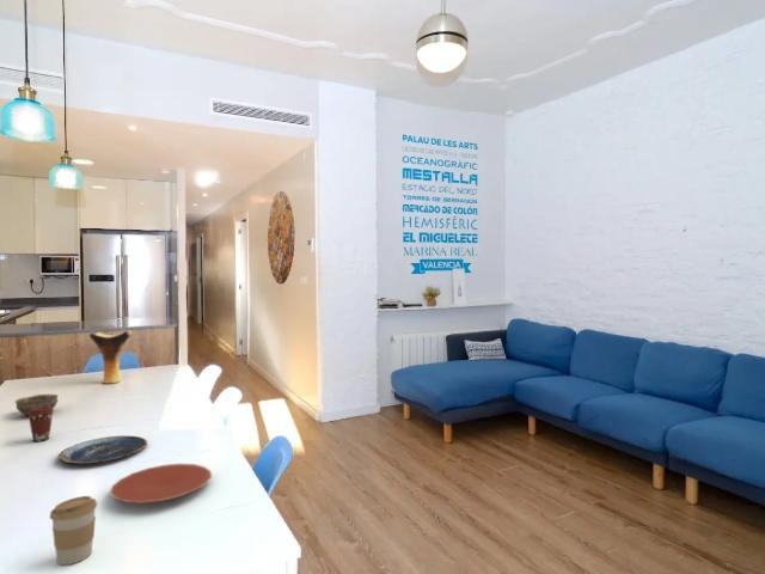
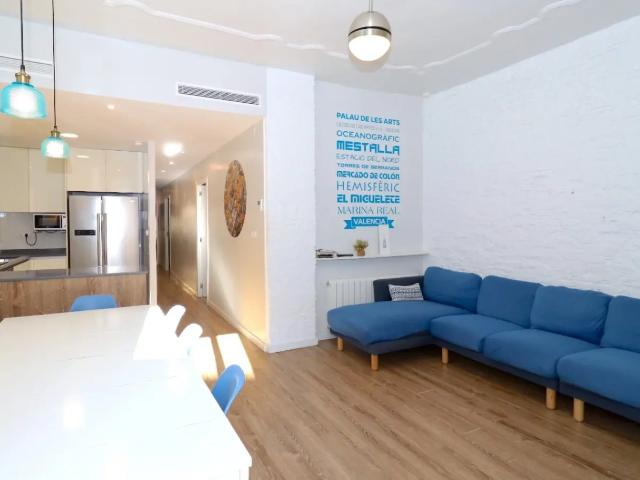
- coffee cup [49,495,98,566]
- plate [57,434,148,465]
- vase [88,329,133,385]
- bowl [14,393,59,416]
- plate [109,463,213,503]
- coffee cup [27,407,55,442]
